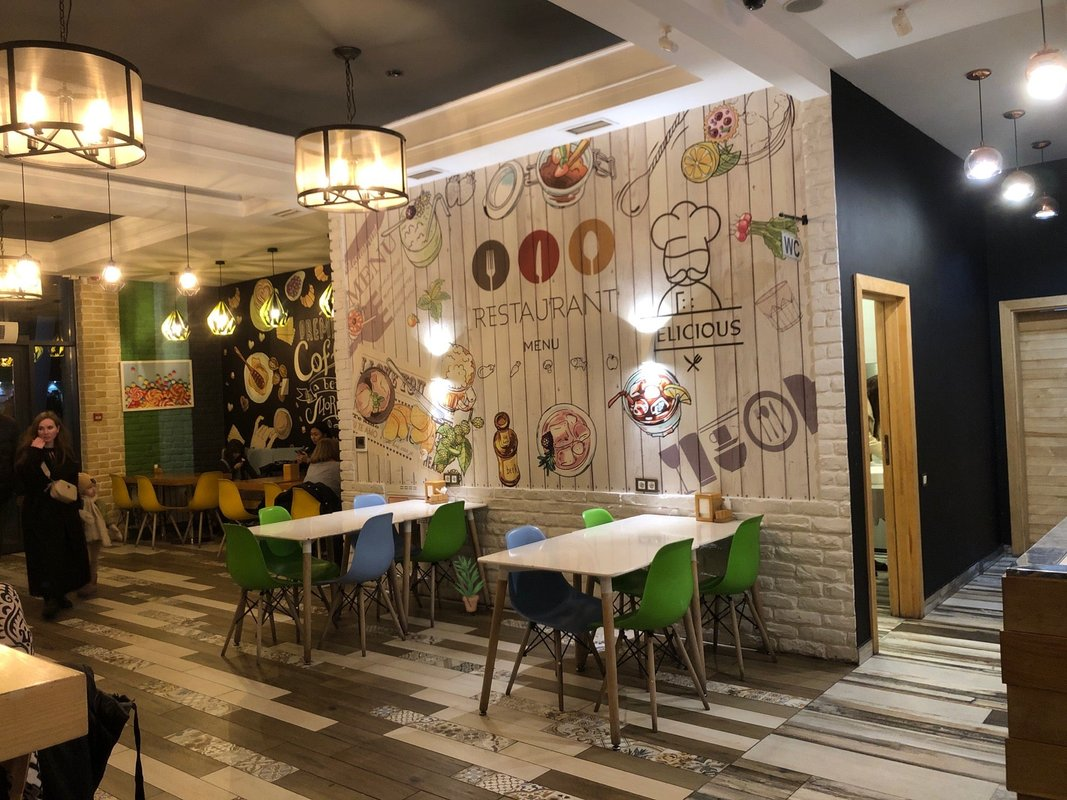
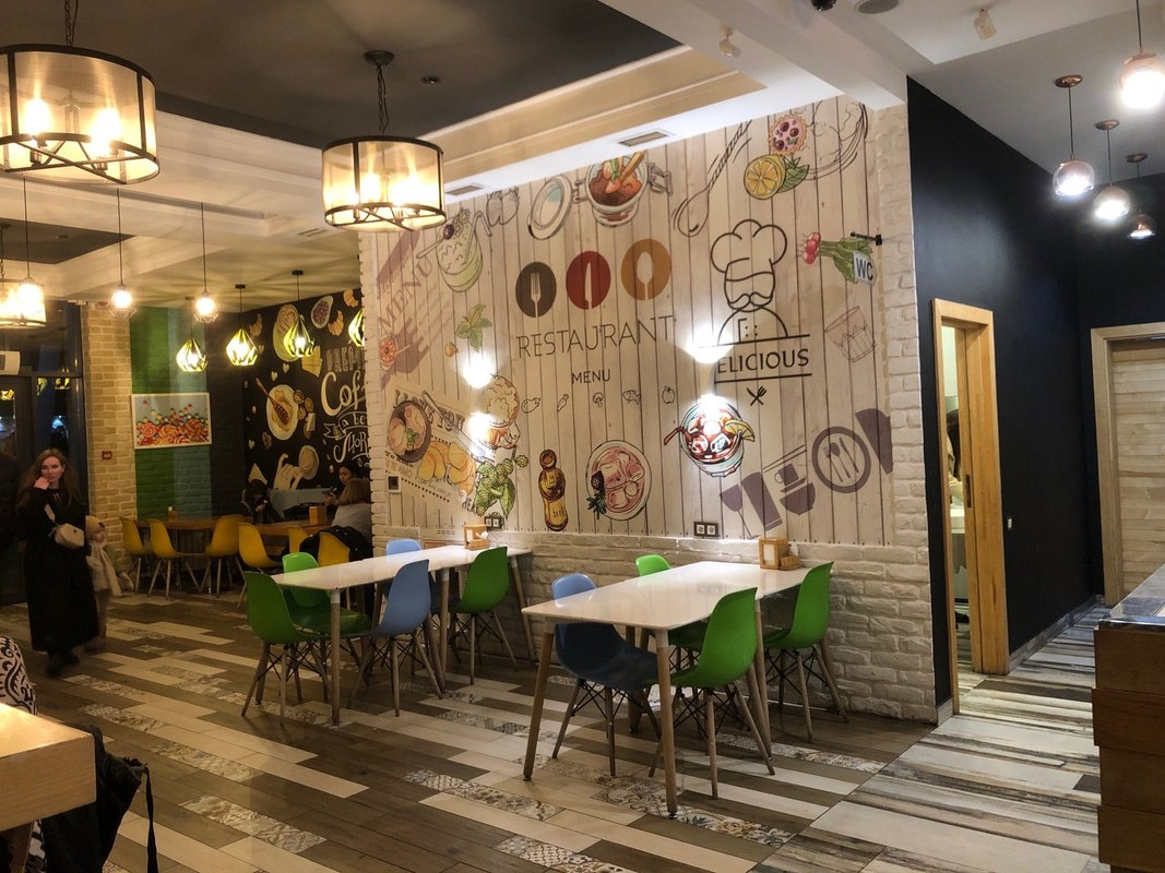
- potted plant [452,556,485,613]
